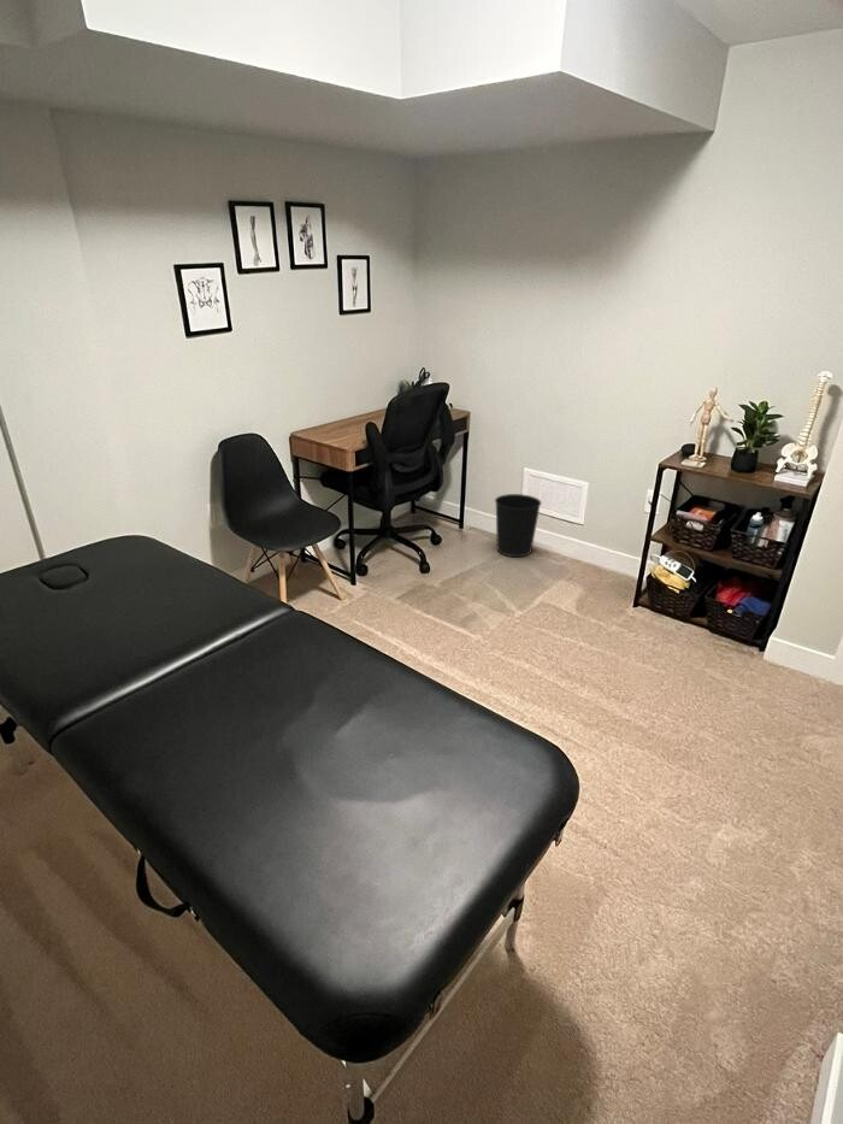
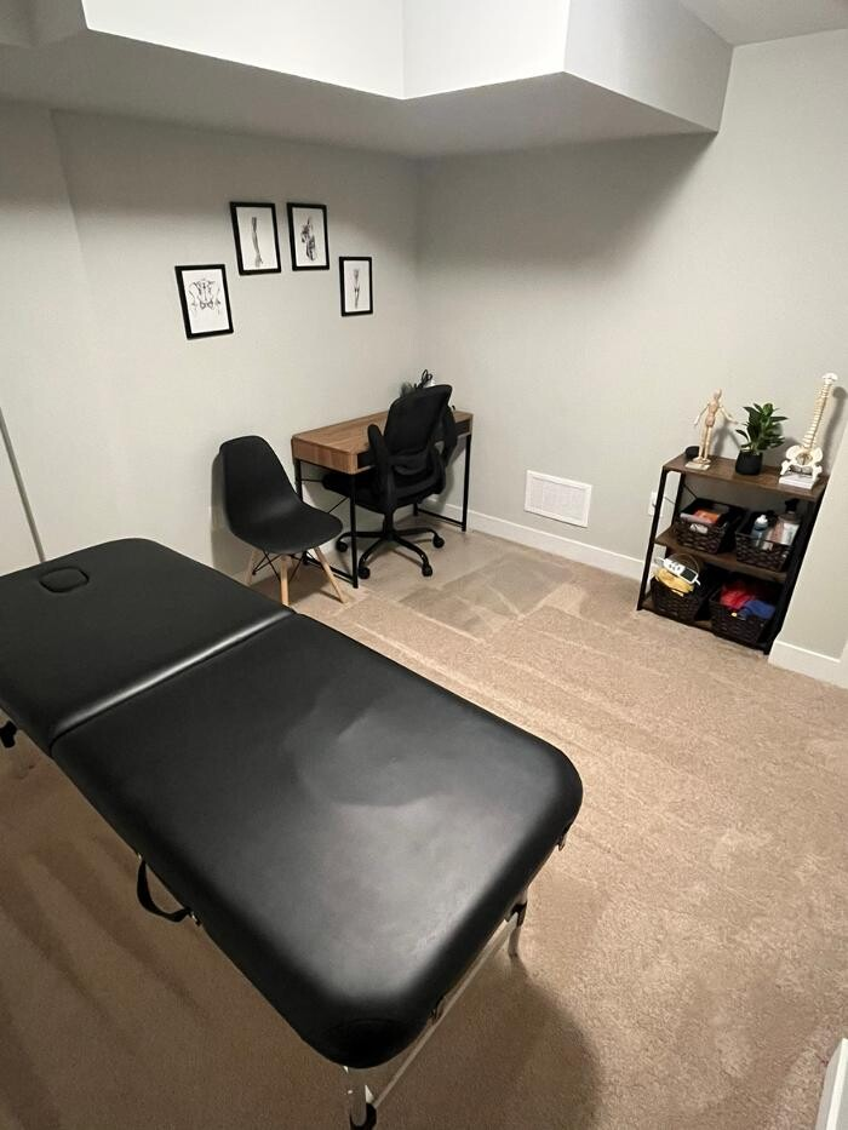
- wastebasket [494,493,543,558]
